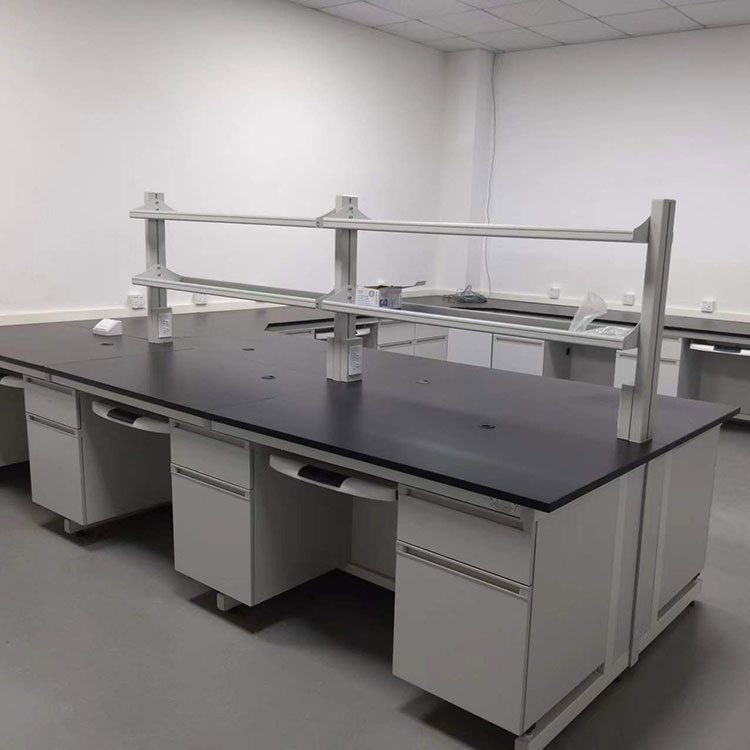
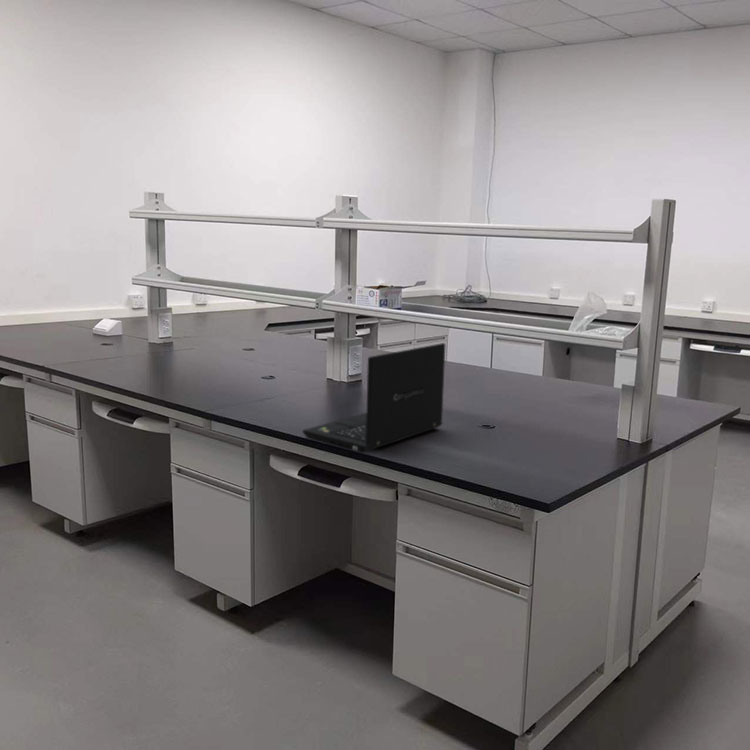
+ laptop [301,342,446,454]
